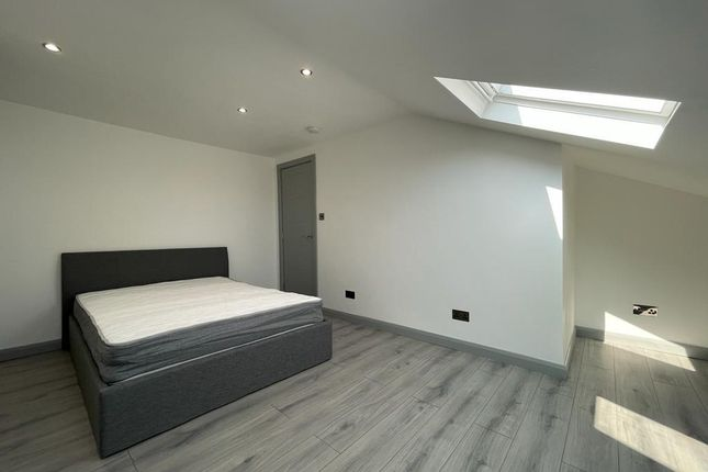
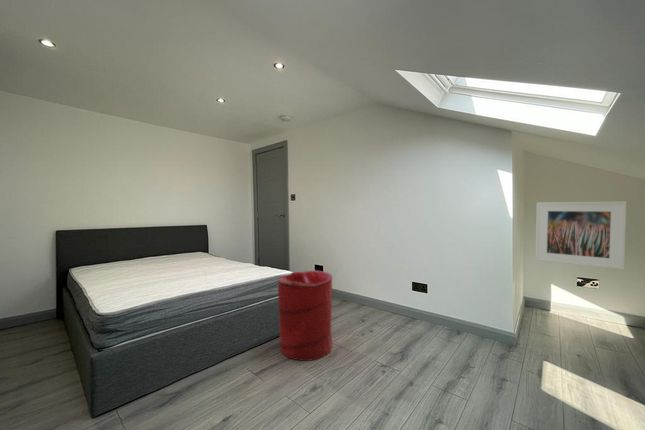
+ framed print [534,201,627,271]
+ laundry hamper [277,269,334,362]
